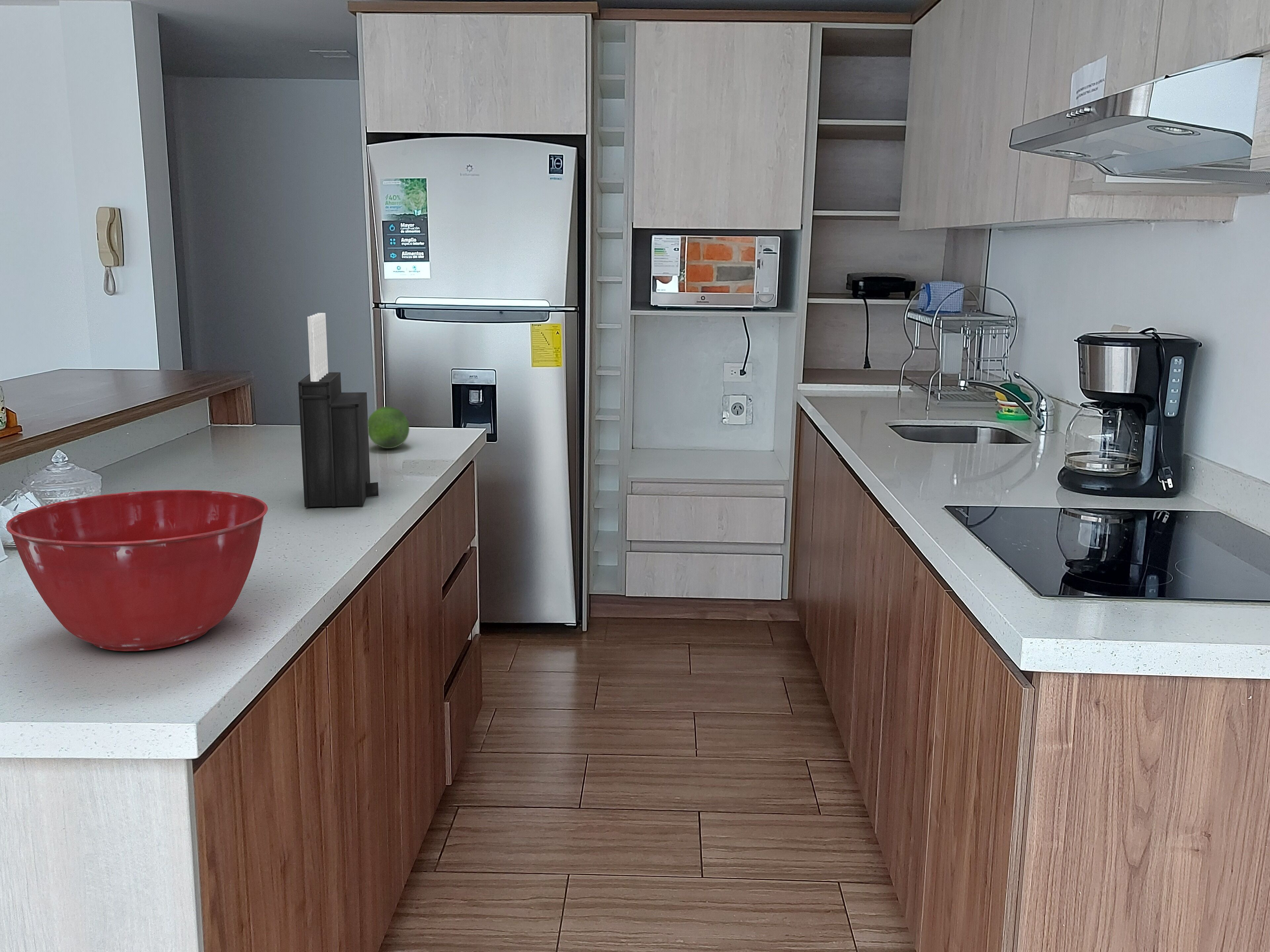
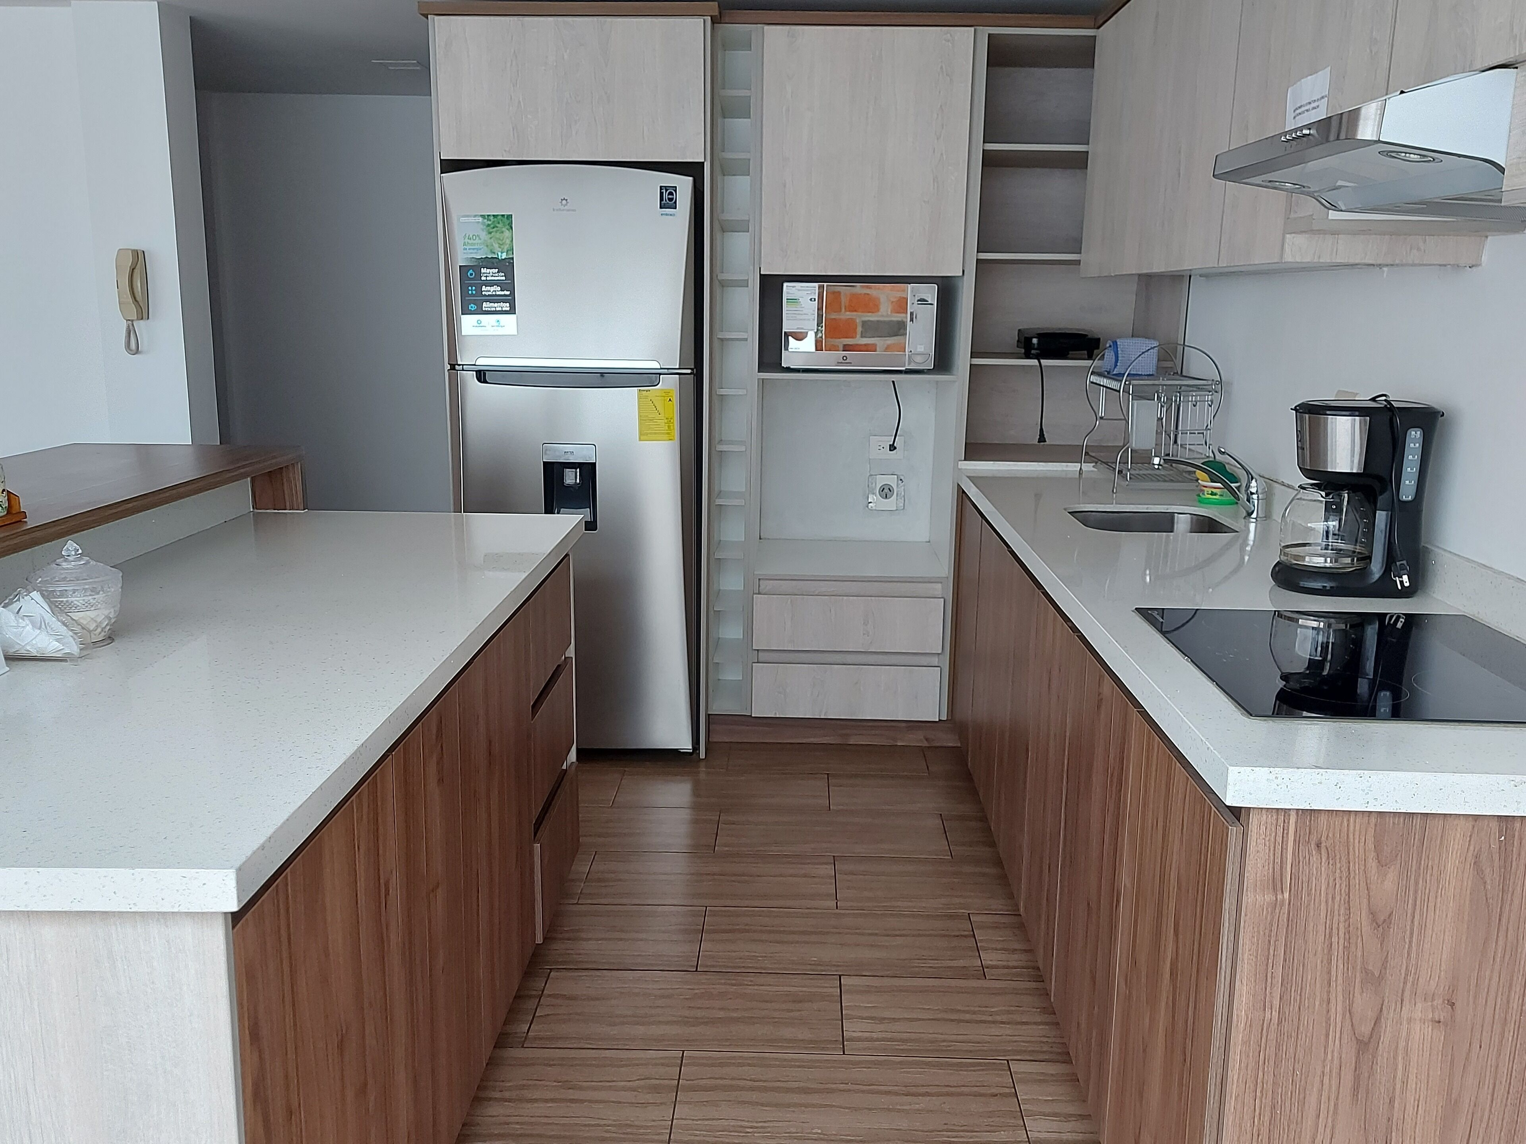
- knife block [298,313,379,507]
- fruit [368,406,410,449]
- mixing bowl [6,490,268,652]
